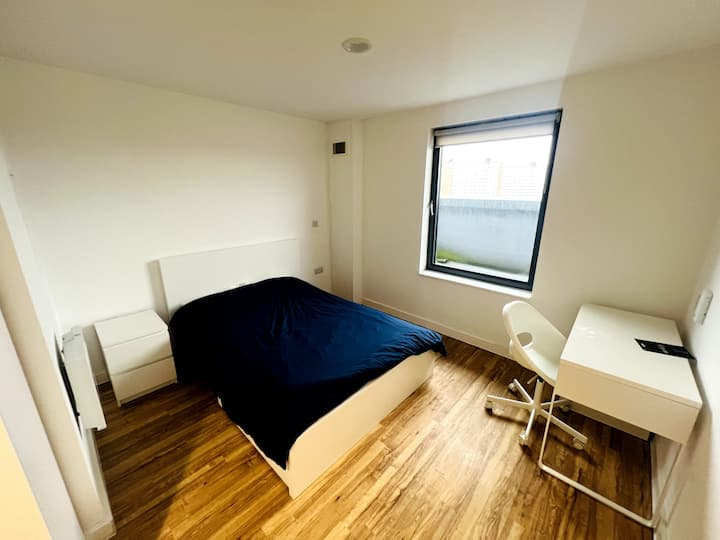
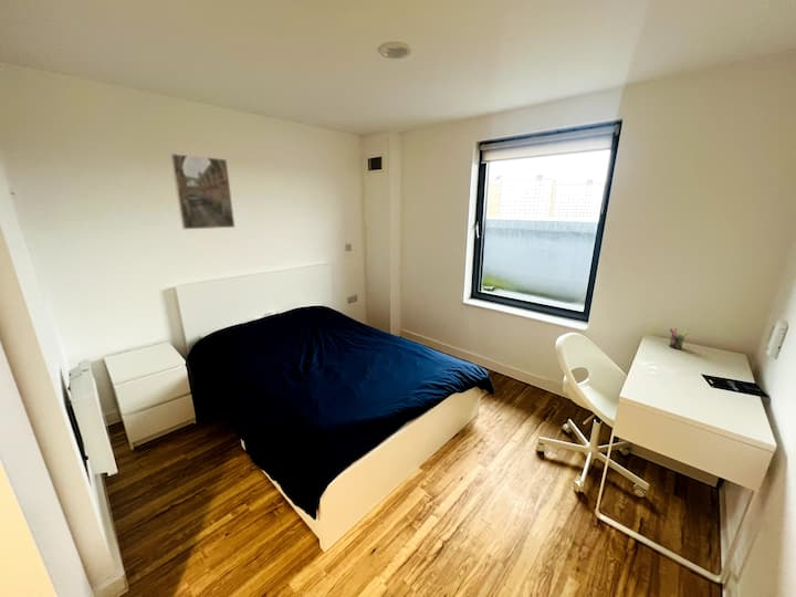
+ pen holder [668,327,688,350]
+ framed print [169,153,237,230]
